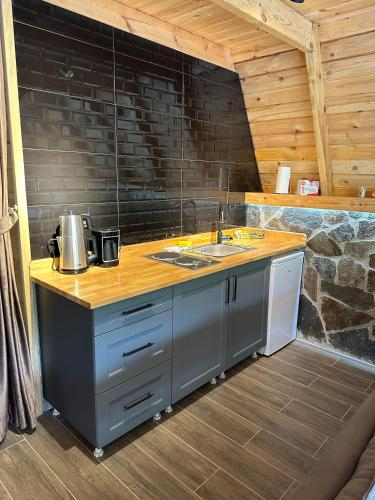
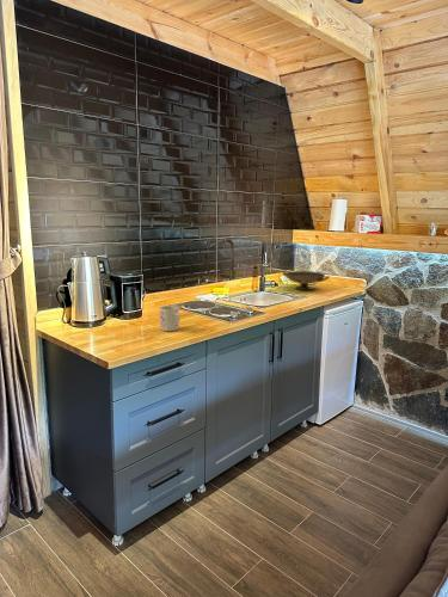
+ mug [159,304,180,332]
+ decorative bowl [281,270,330,291]
